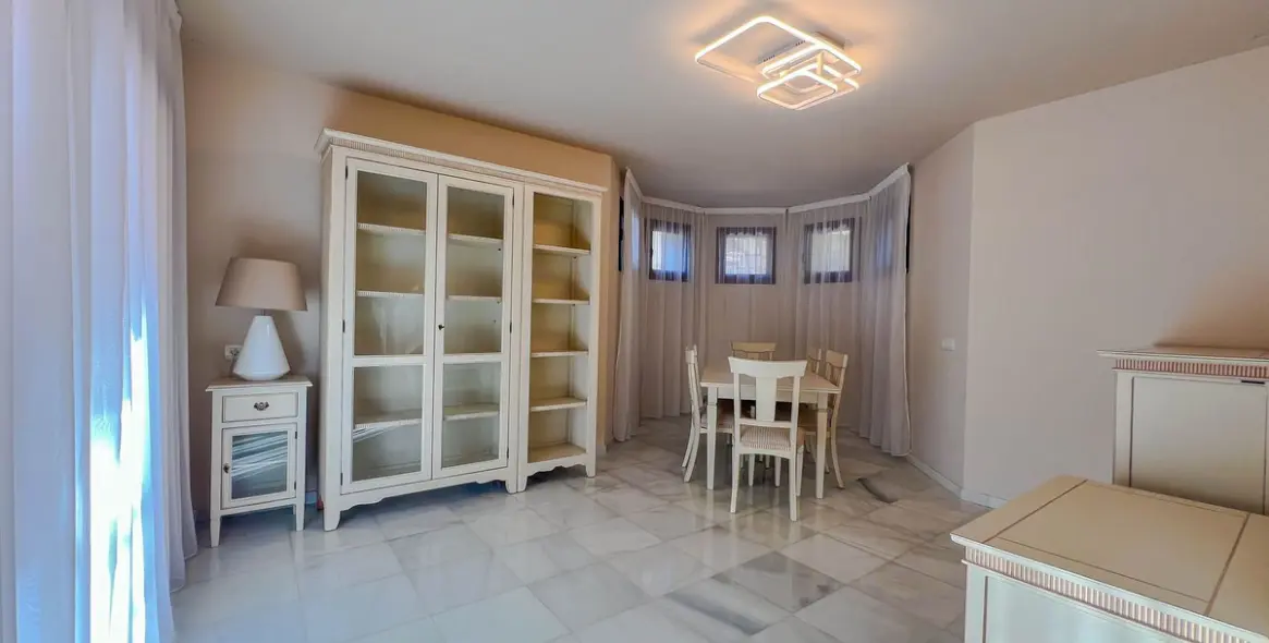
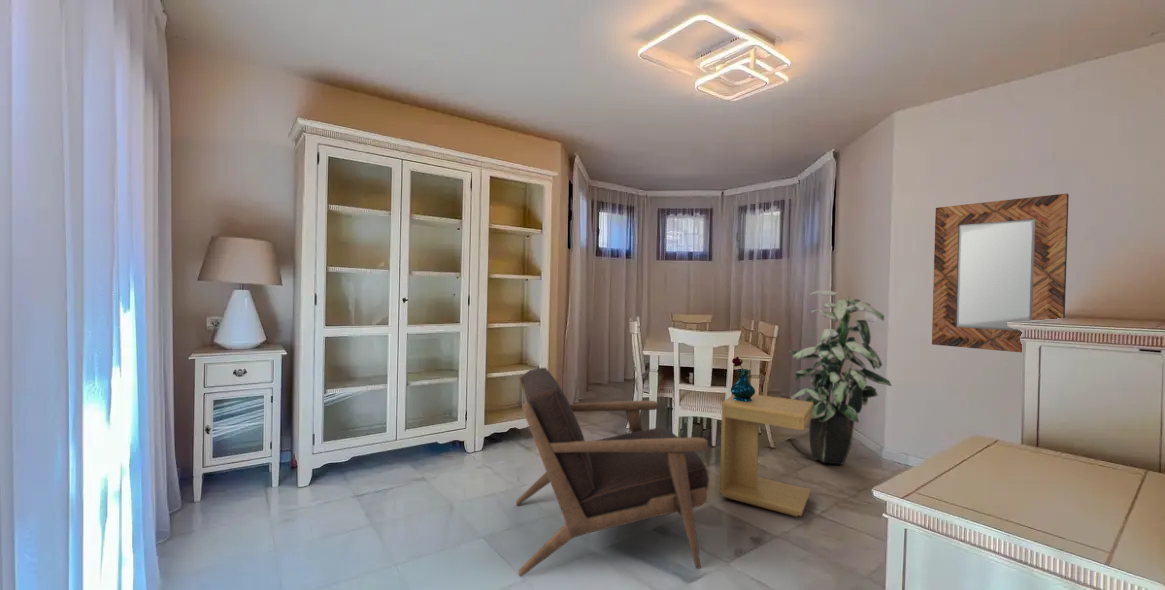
+ side table [718,393,813,518]
+ vase [730,356,756,402]
+ home mirror [931,192,1070,353]
+ armchair [515,367,710,577]
+ indoor plant [788,289,893,466]
